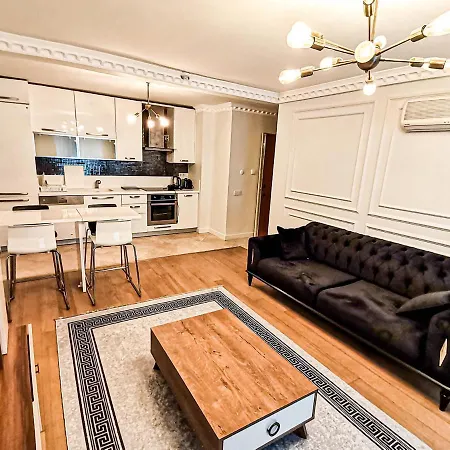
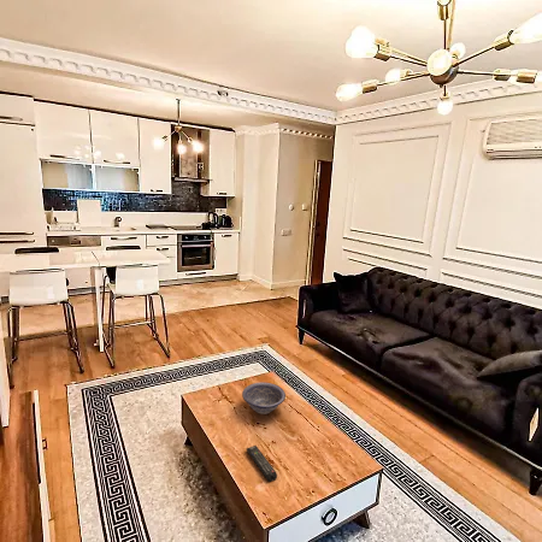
+ remote control [246,444,278,483]
+ decorative bowl [241,382,287,416]
